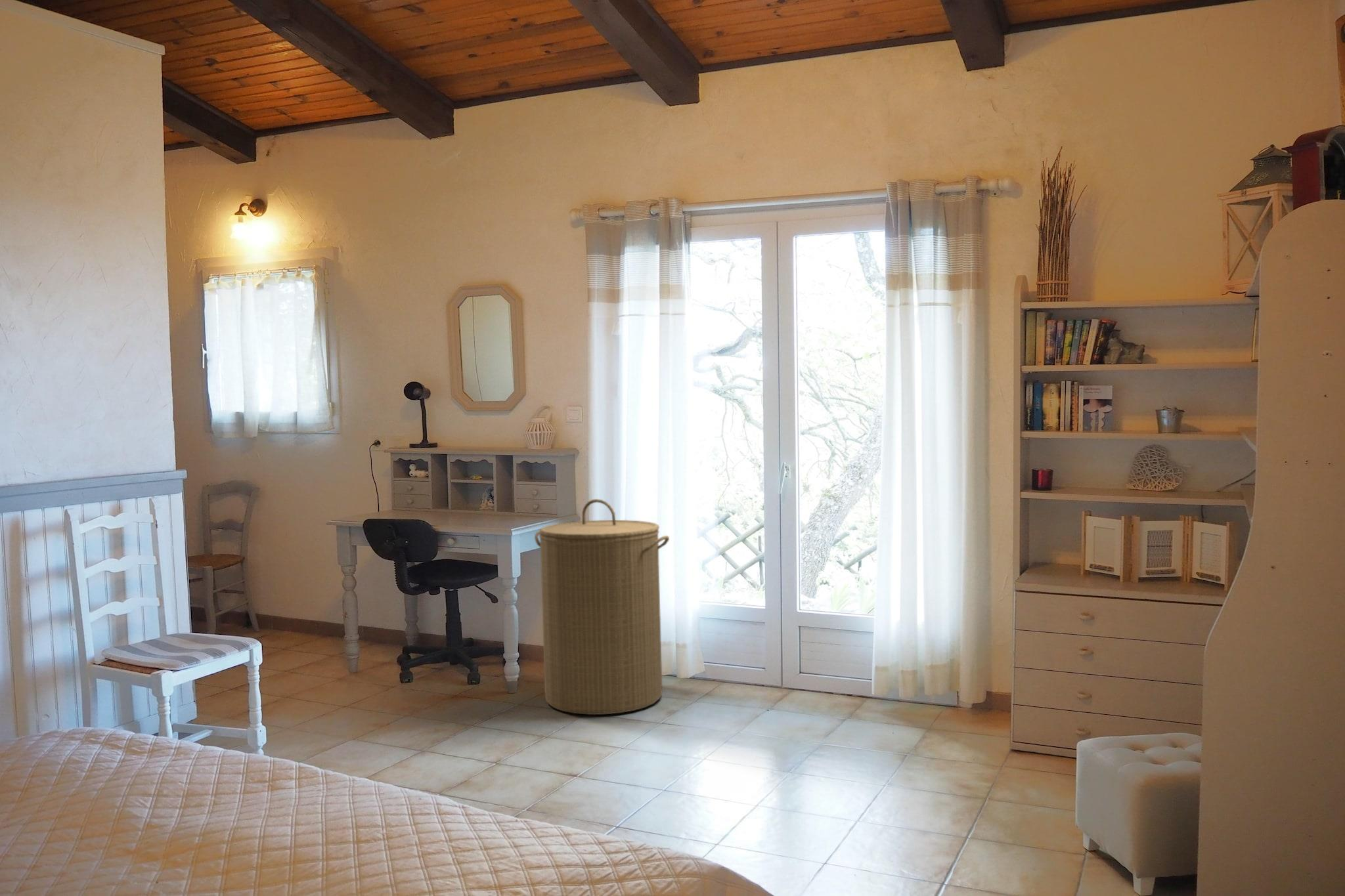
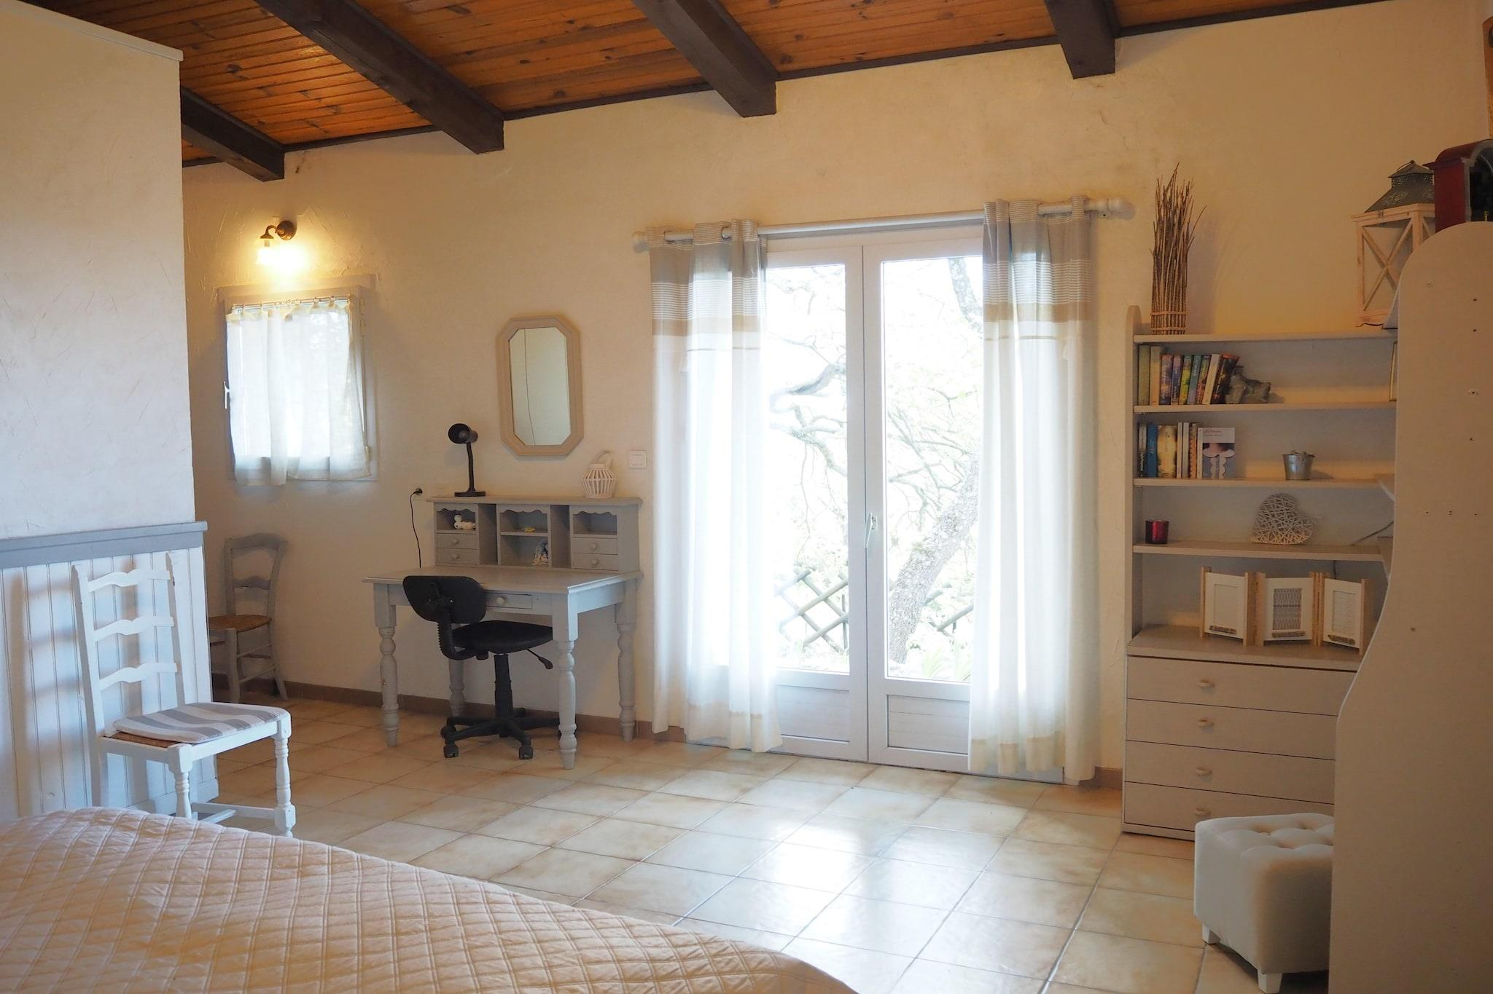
- laundry hamper [534,498,670,715]
